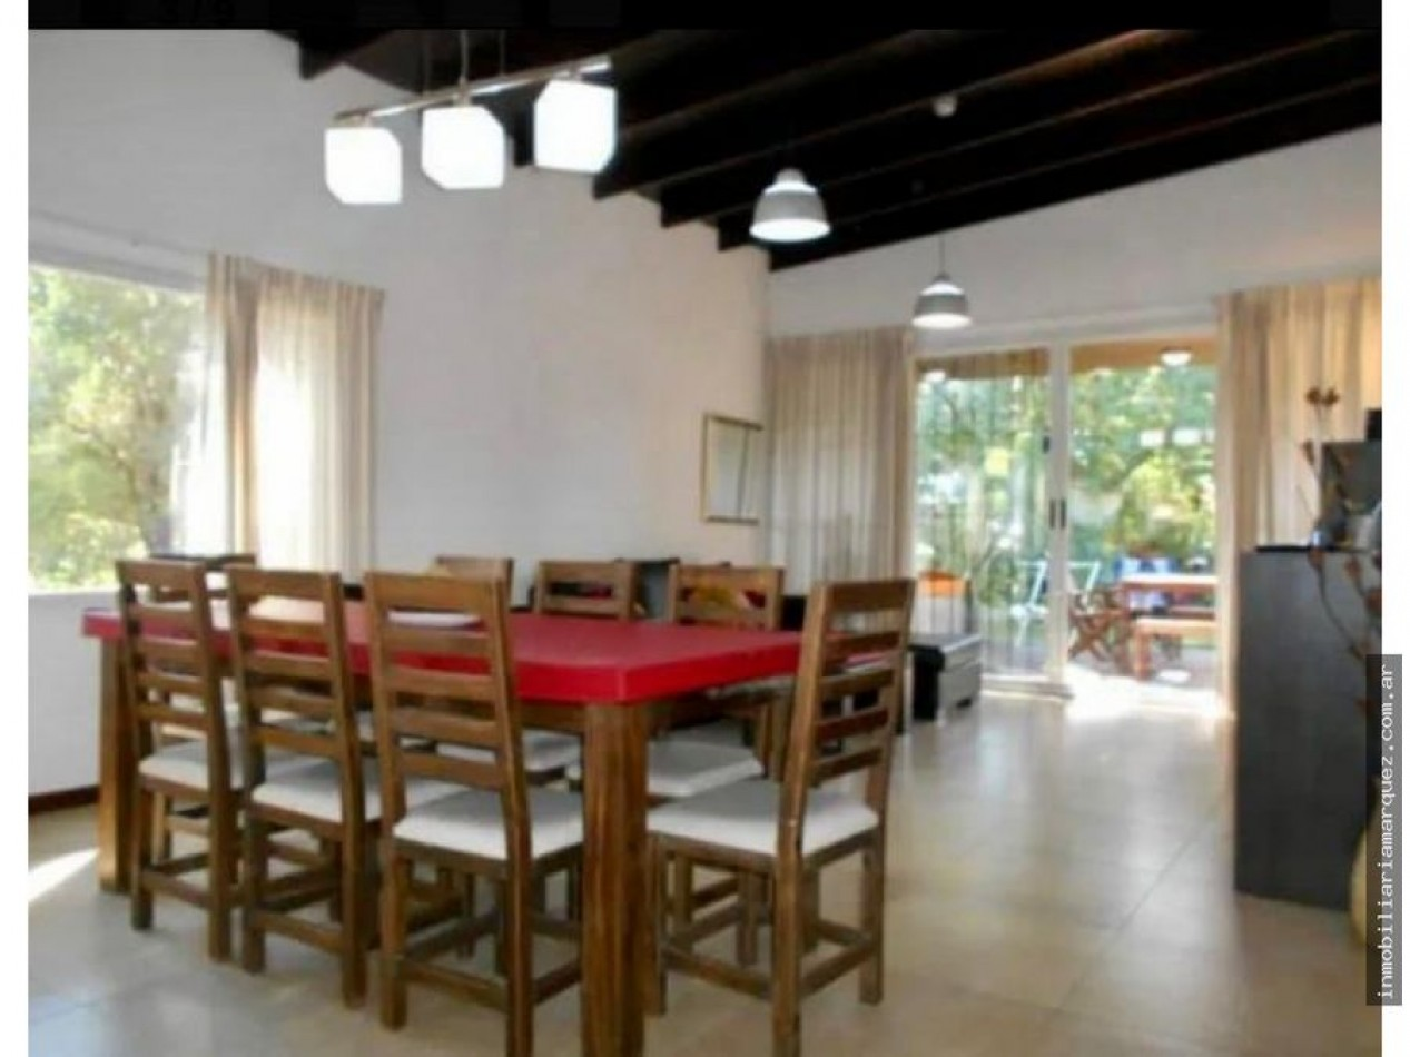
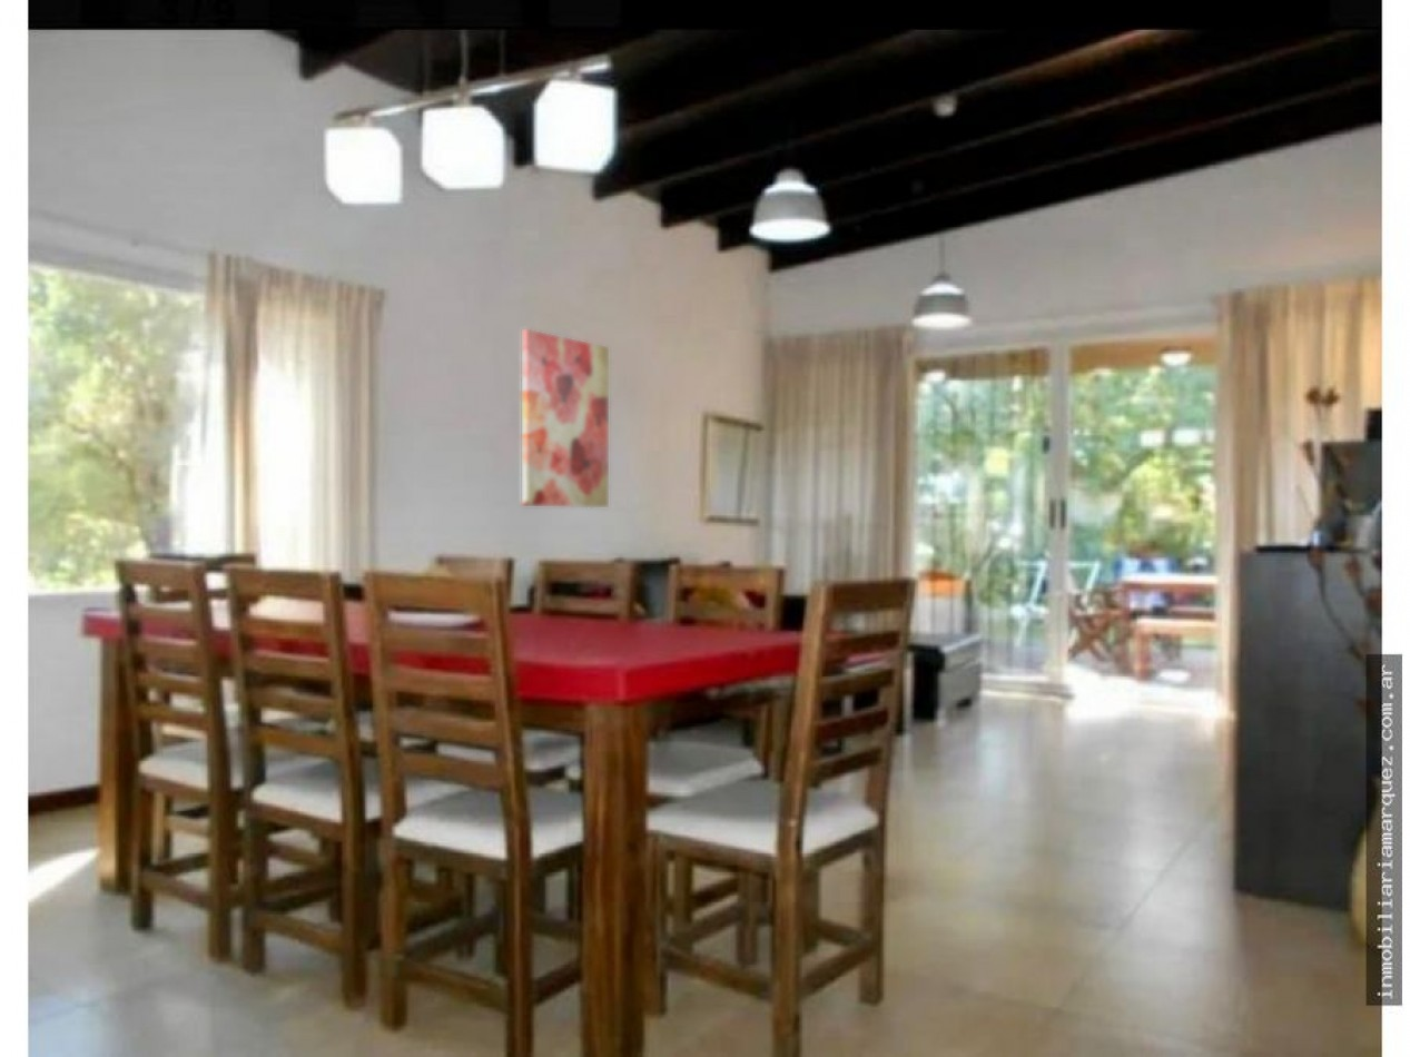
+ wall art [521,328,610,508]
